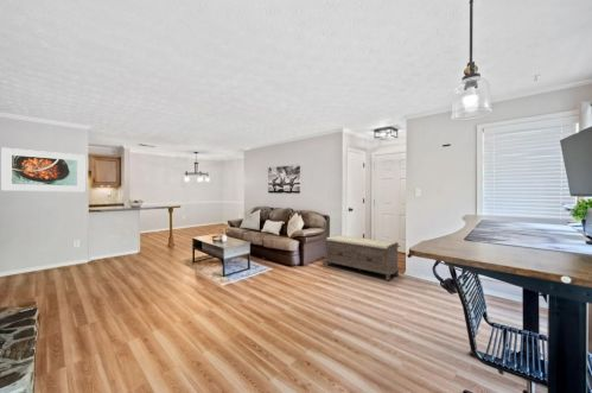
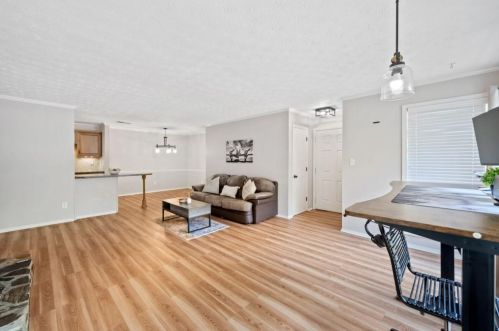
- bench [323,234,401,281]
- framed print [1,146,85,192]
